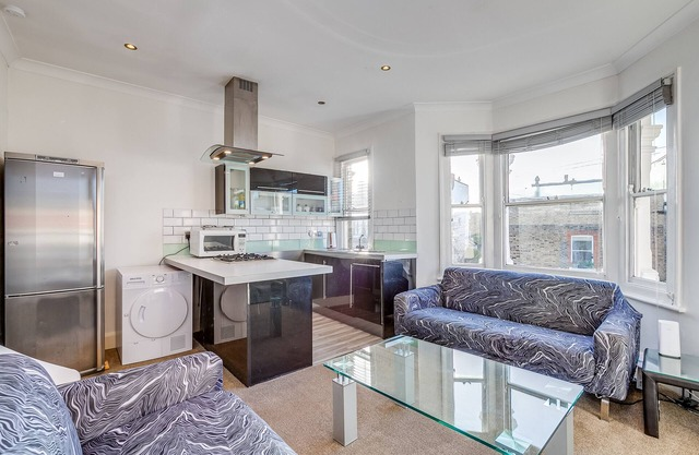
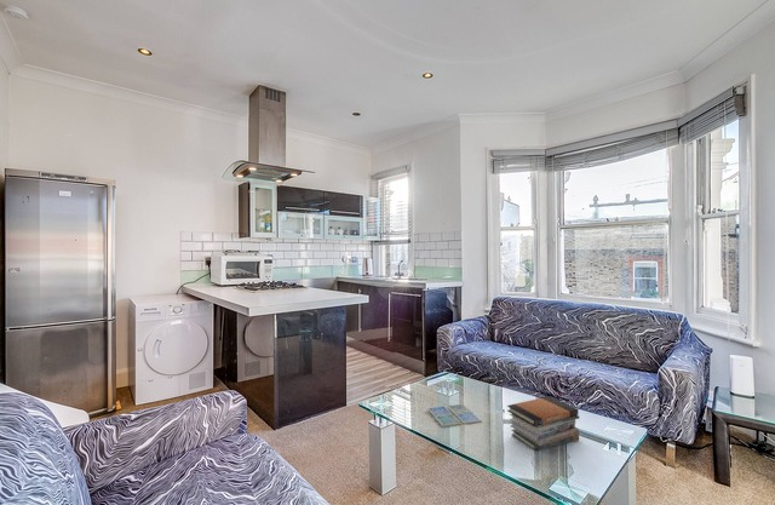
+ drink coaster [426,403,483,429]
+ book stack [506,395,580,452]
